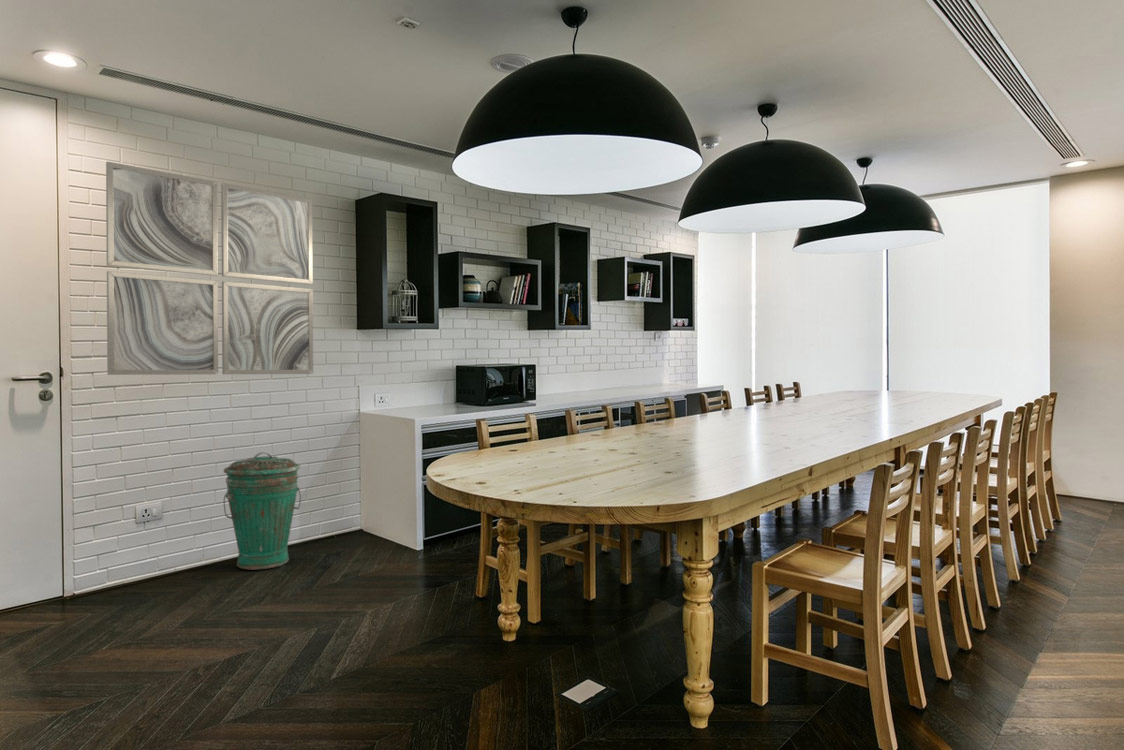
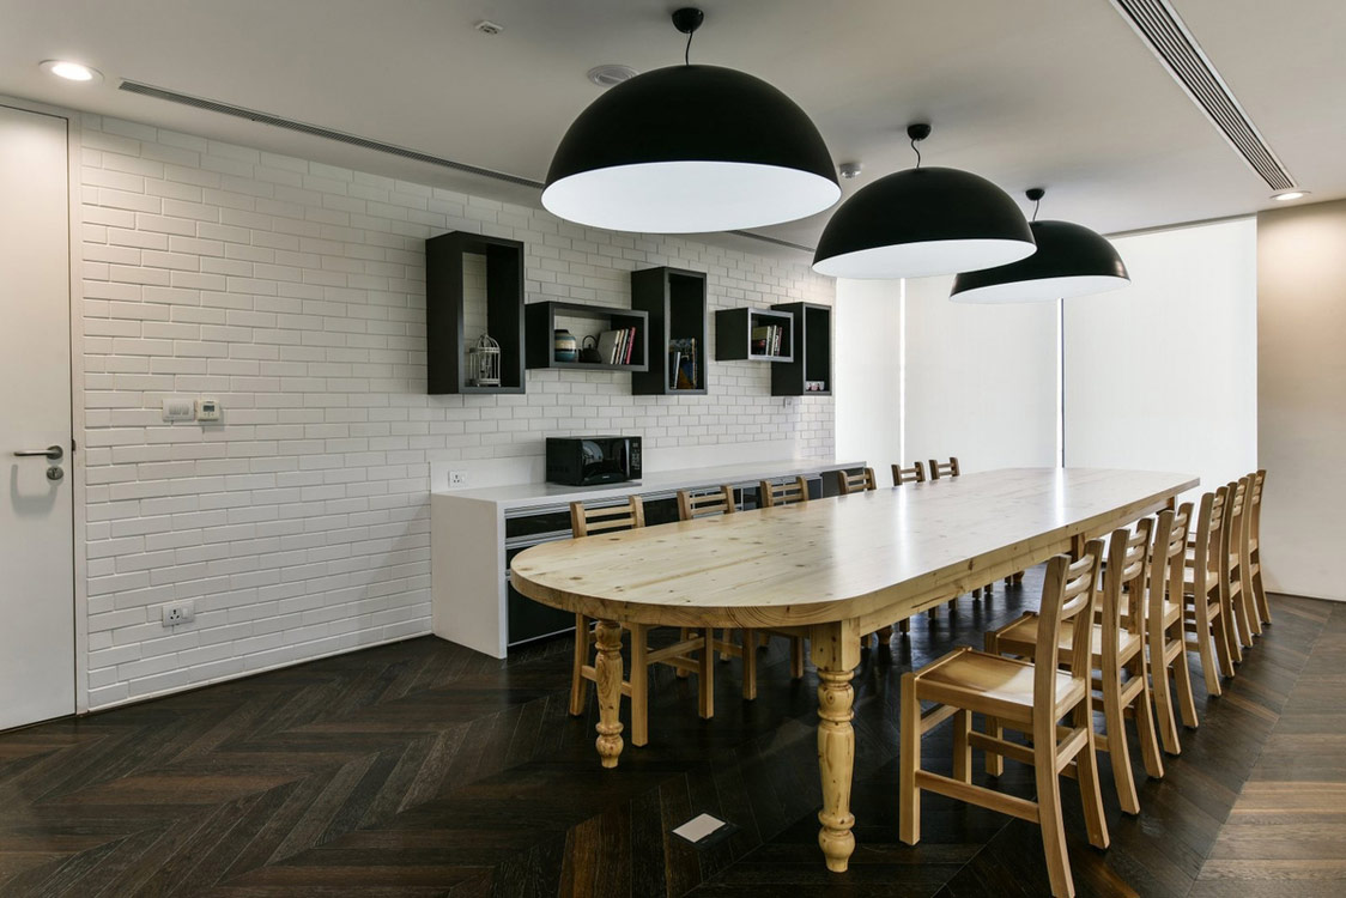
- wall art [105,160,314,376]
- trash can [223,451,302,571]
